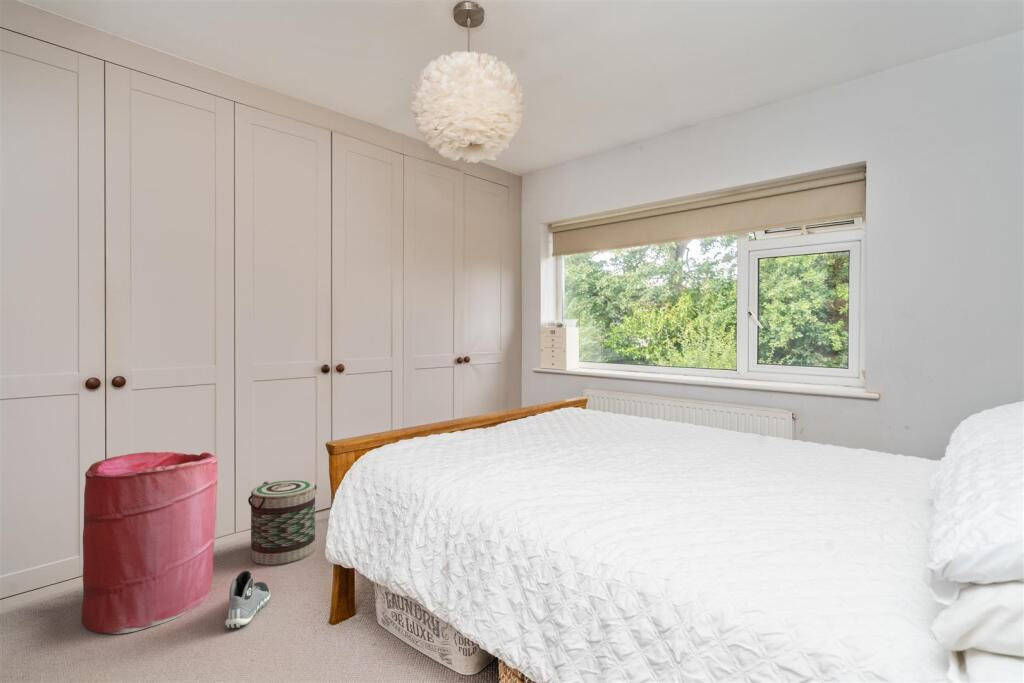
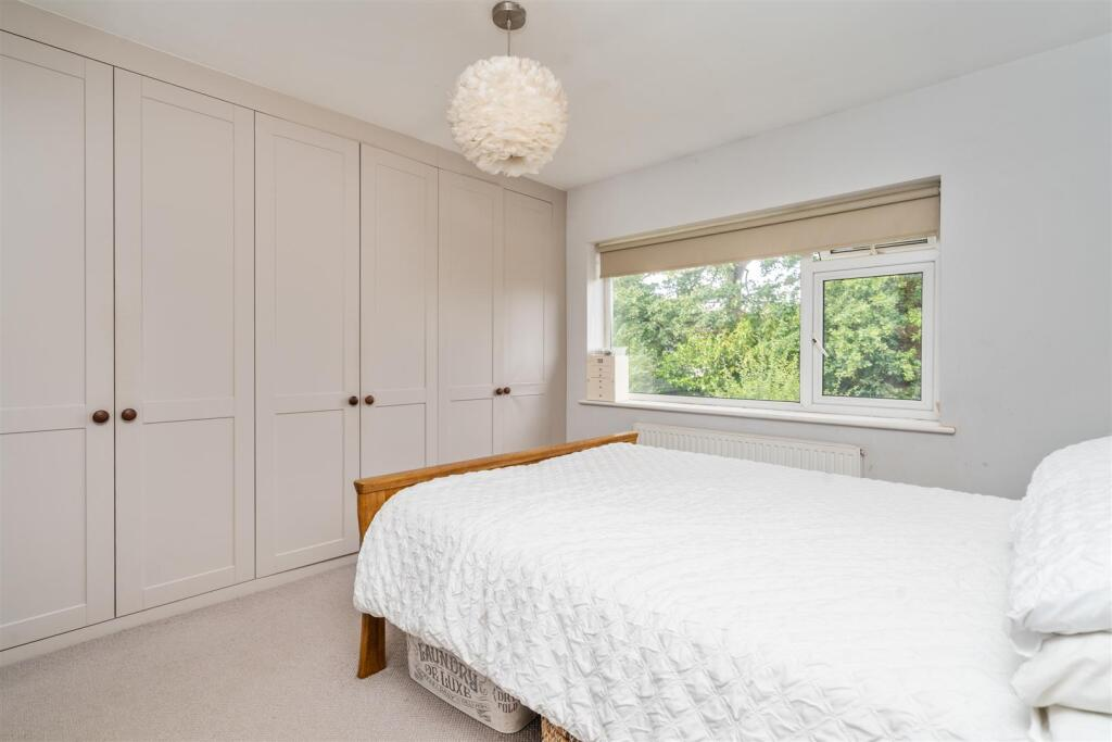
- basket [247,479,318,566]
- sneaker [224,570,271,629]
- laundry hamper [80,451,219,635]
